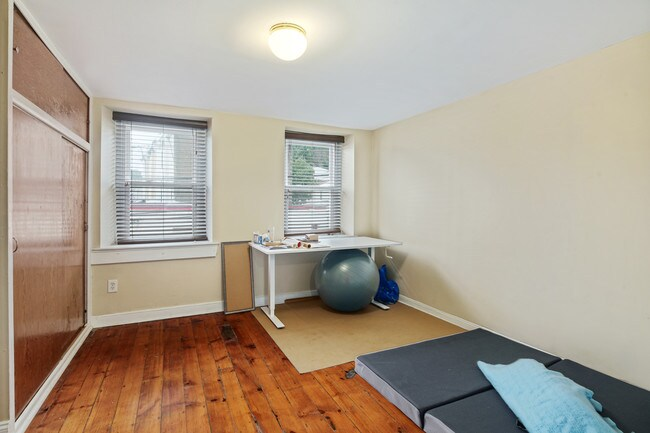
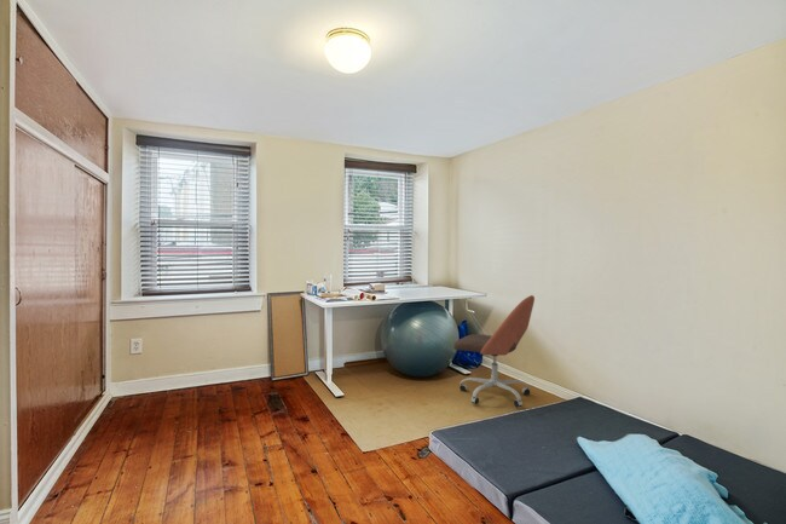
+ office chair [452,294,536,408]
